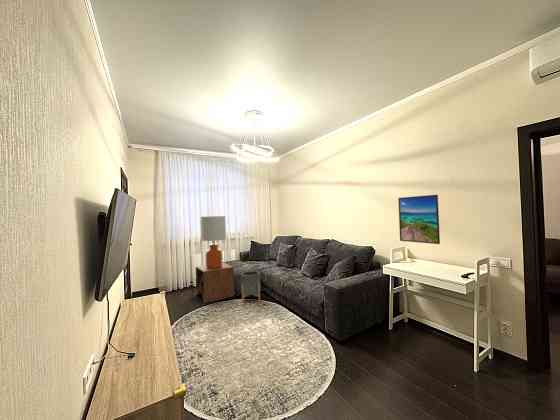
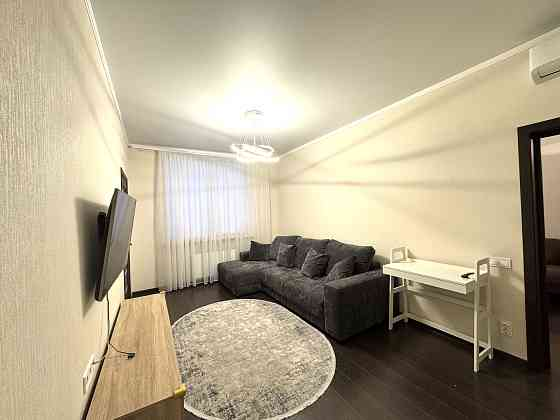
- planter [240,270,261,304]
- lamp [199,215,227,269]
- side table [195,262,235,304]
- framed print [397,194,441,245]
